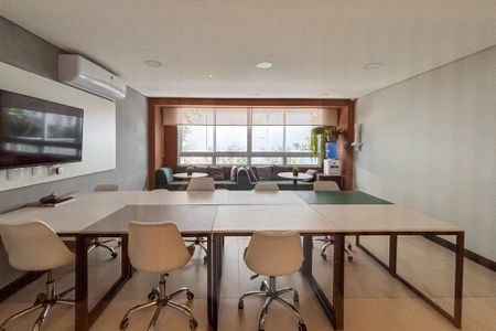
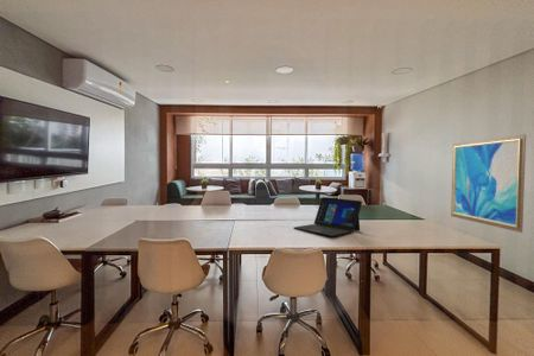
+ wall art [450,133,527,234]
+ laptop [293,196,363,237]
